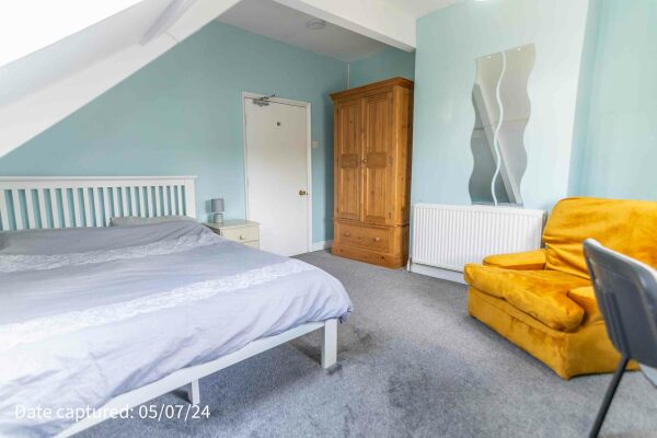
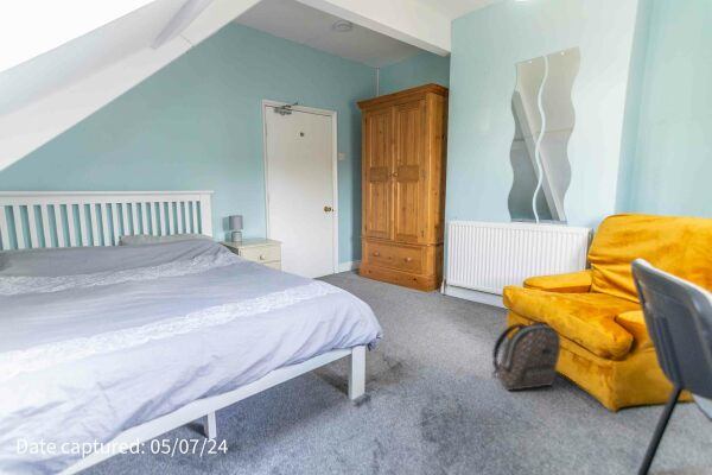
+ backpack [491,315,561,392]
